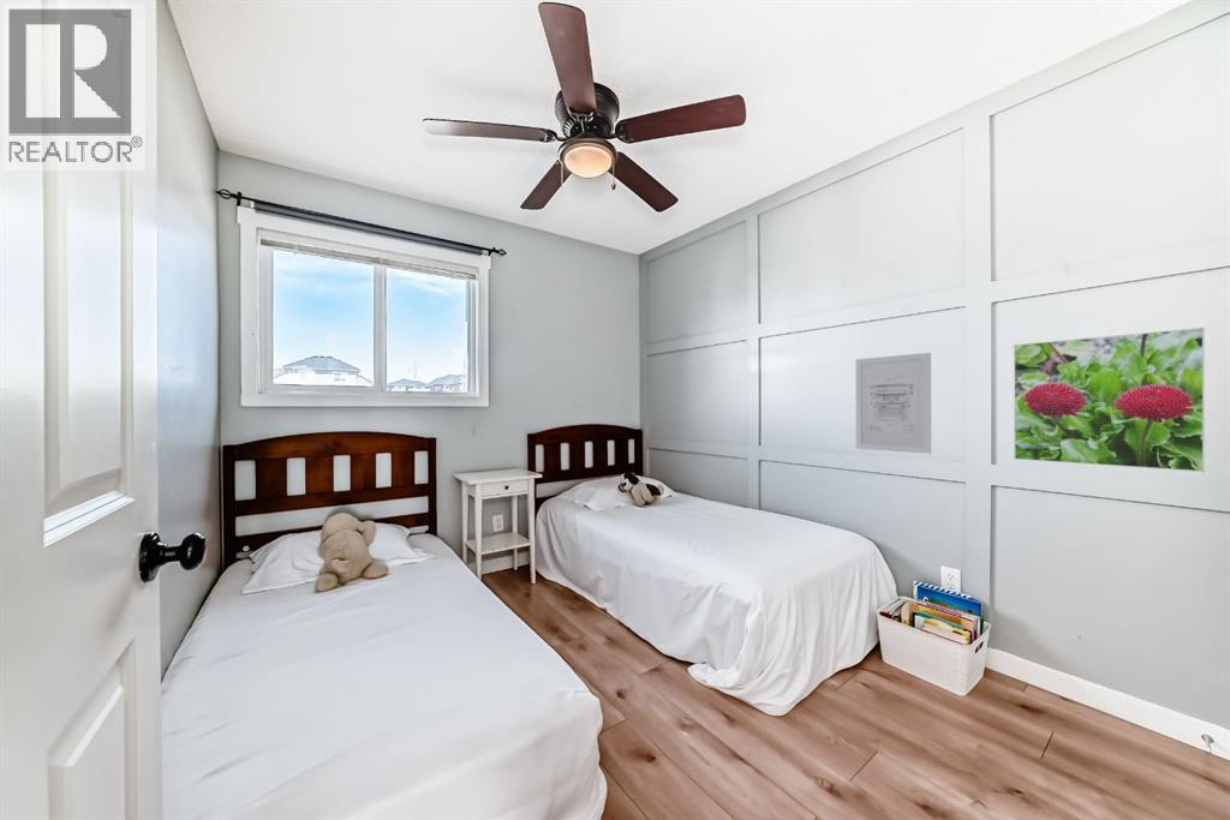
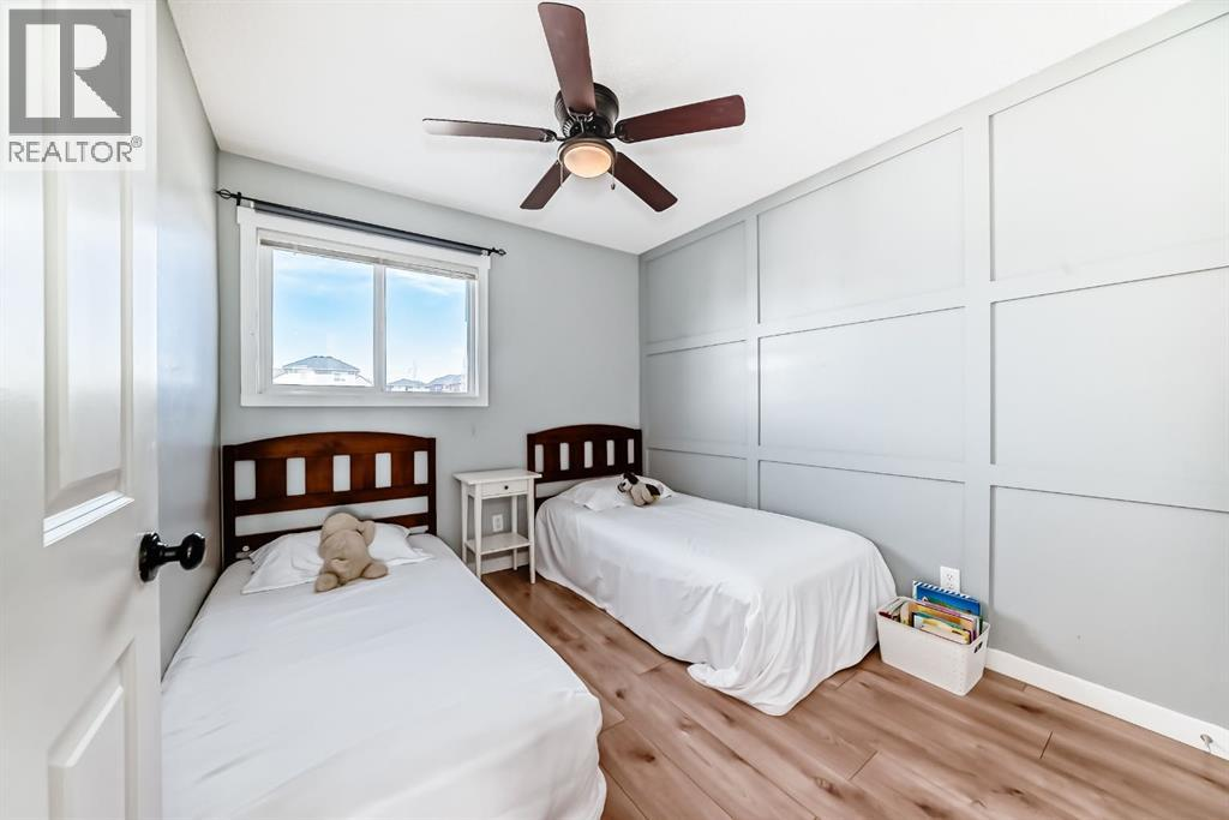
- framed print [1013,327,1206,473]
- wall art [855,352,932,455]
